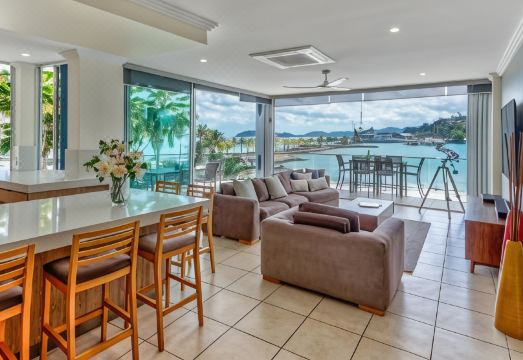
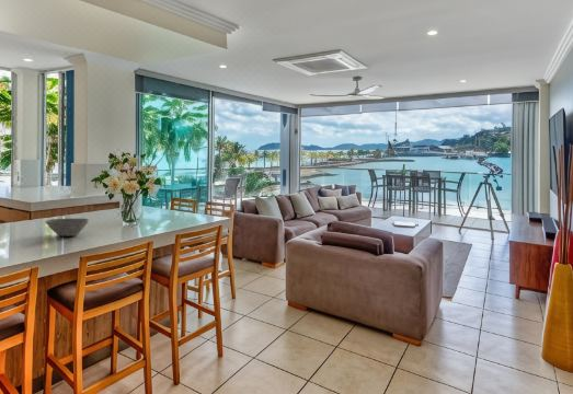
+ bowl [45,218,90,237]
